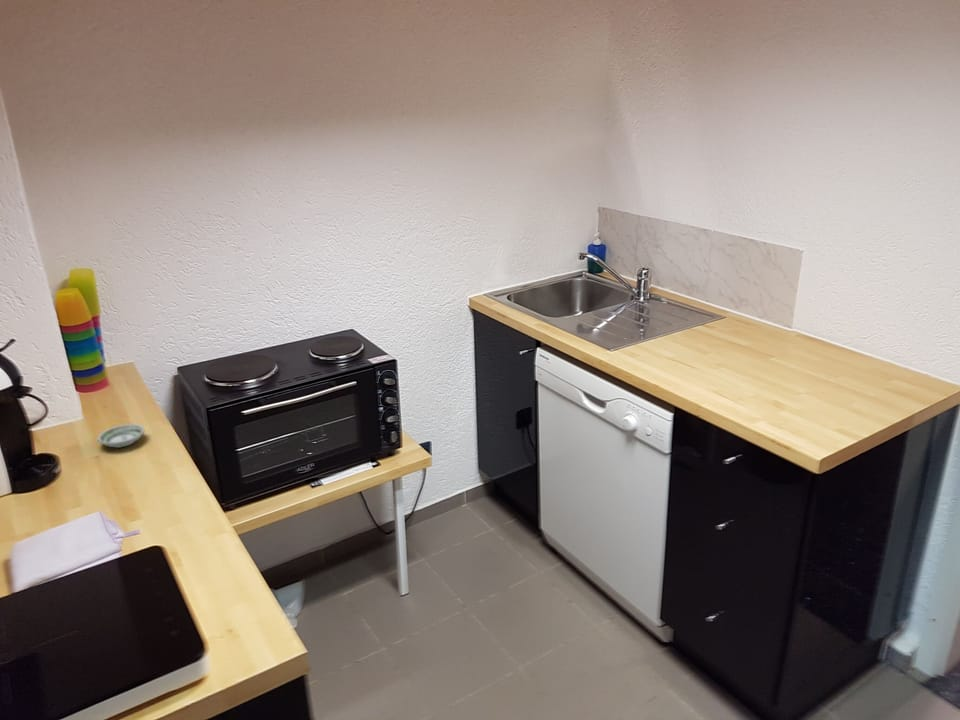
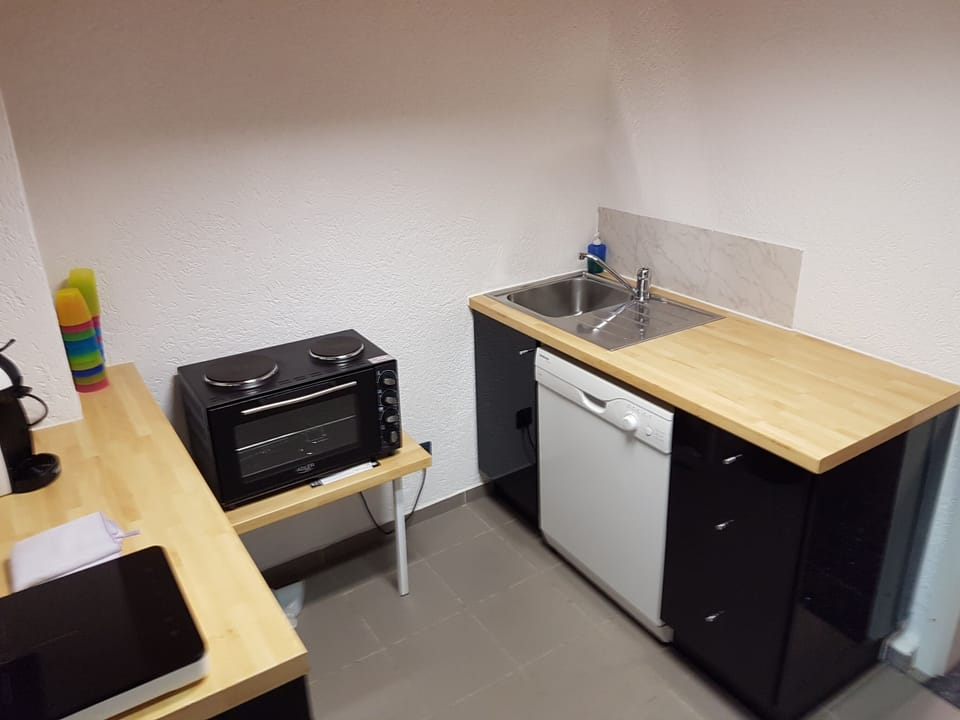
- saucer [96,423,146,449]
